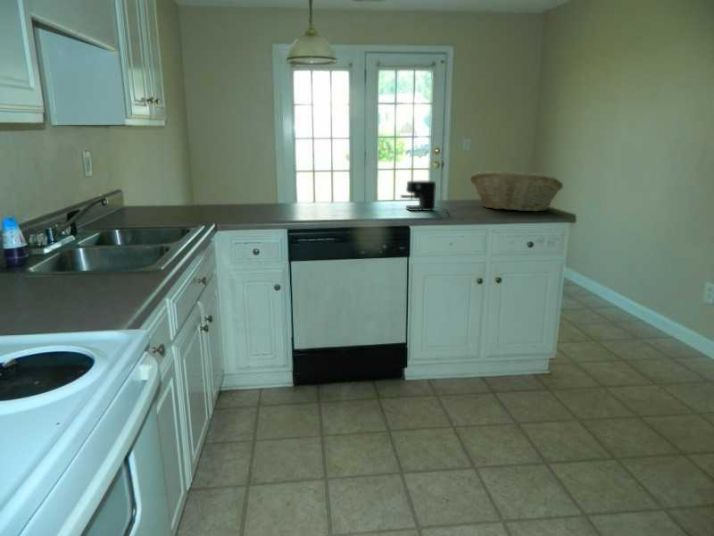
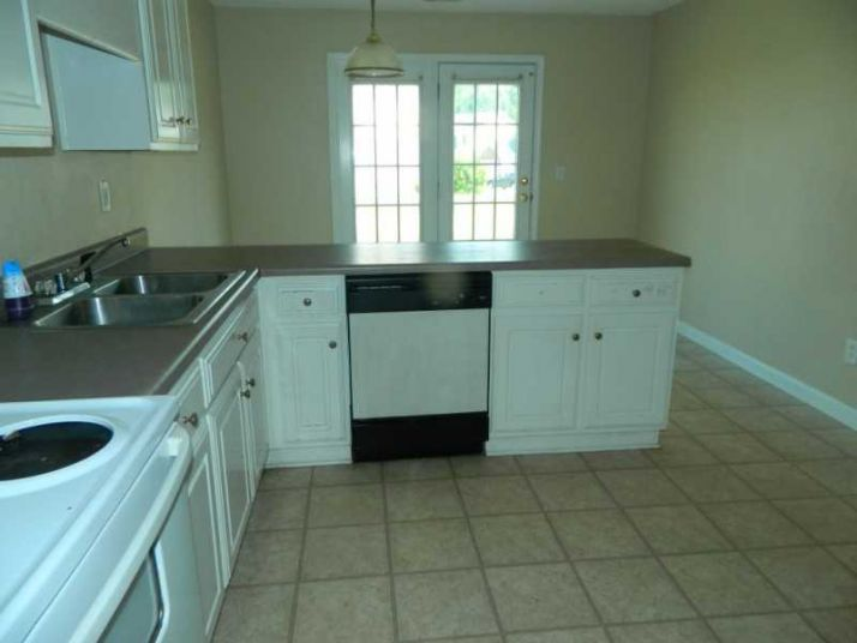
- fruit basket [469,171,564,212]
- coffee maker [400,180,450,215]
